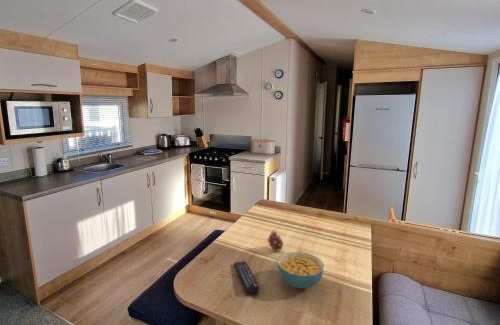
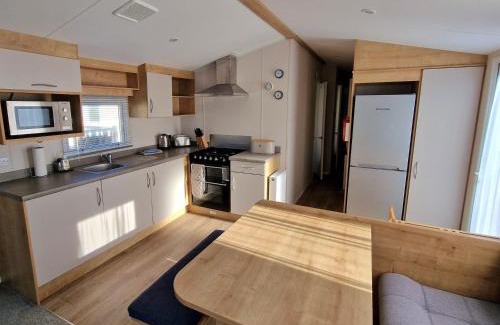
- fruit [266,228,285,253]
- cereal bowl [276,251,325,289]
- remote control [233,260,260,295]
